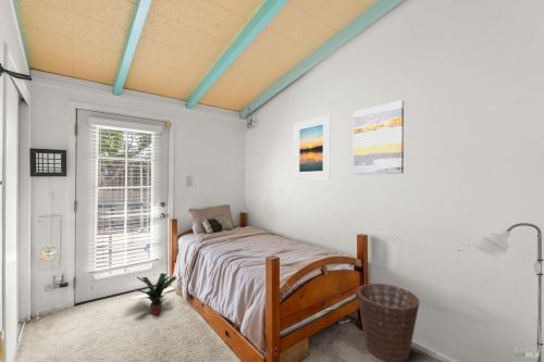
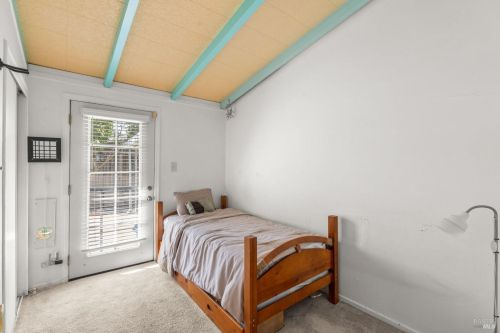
- wall art [353,99,405,175]
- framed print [293,114,332,180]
- basket [356,283,421,362]
- potted plant [135,272,177,316]
